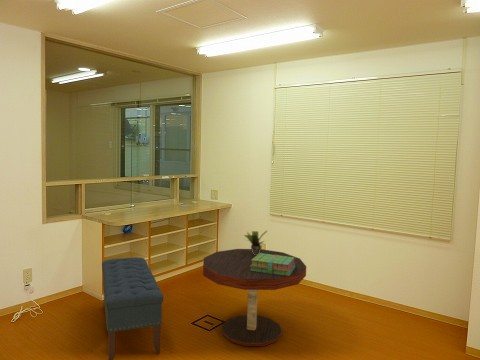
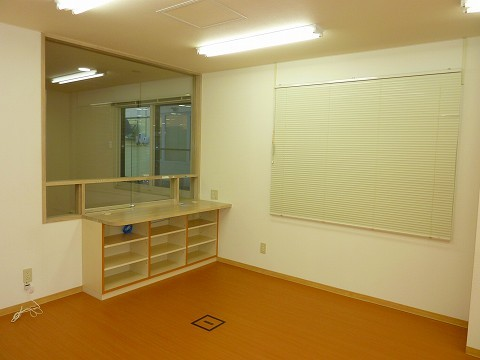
- potted plant [243,229,270,255]
- coffee table [202,248,307,347]
- stack of books [250,253,295,276]
- bench [101,256,164,360]
